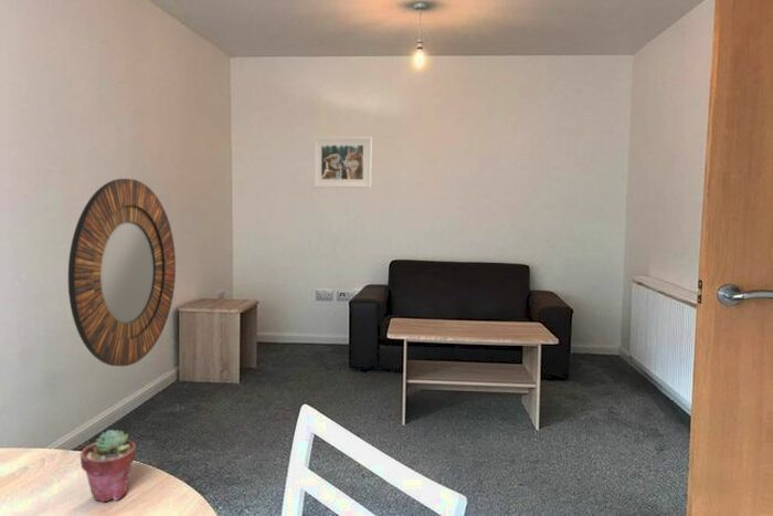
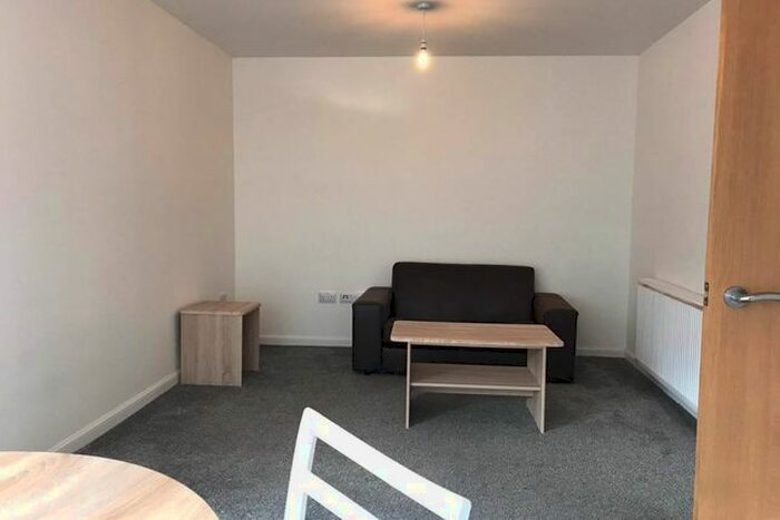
- potted succulent [80,429,137,503]
- home mirror [67,178,177,367]
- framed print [313,136,372,189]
